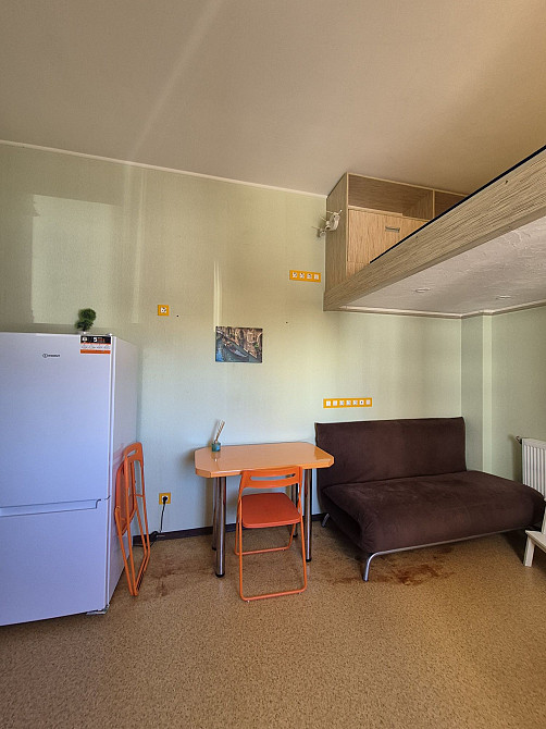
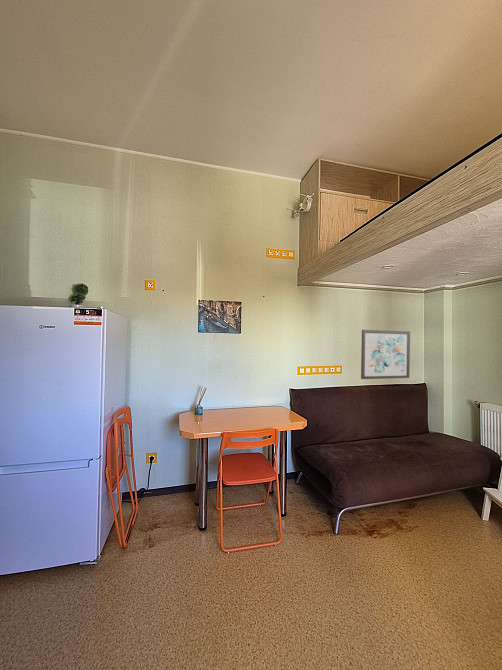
+ wall art [360,329,411,380]
